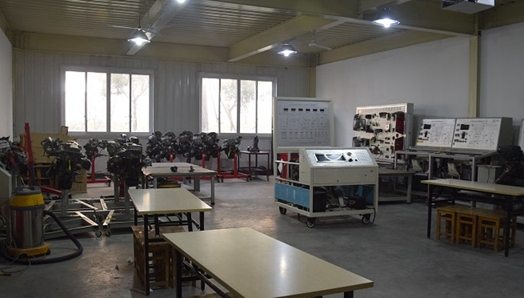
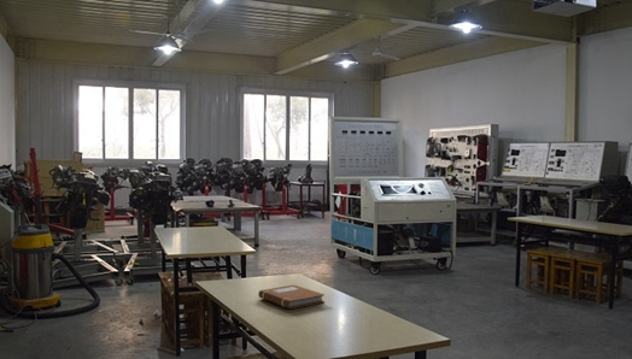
+ notebook [257,283,326,310]
